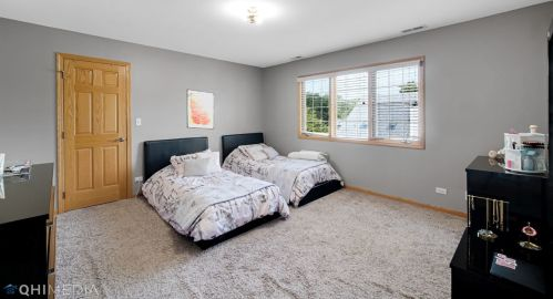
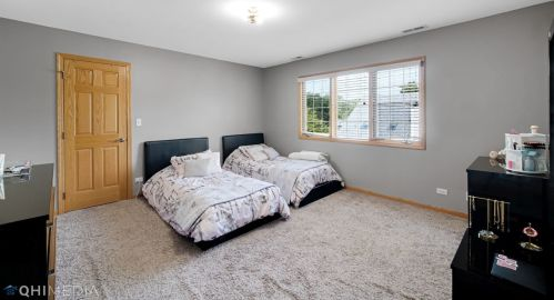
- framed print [186,89,215,131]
